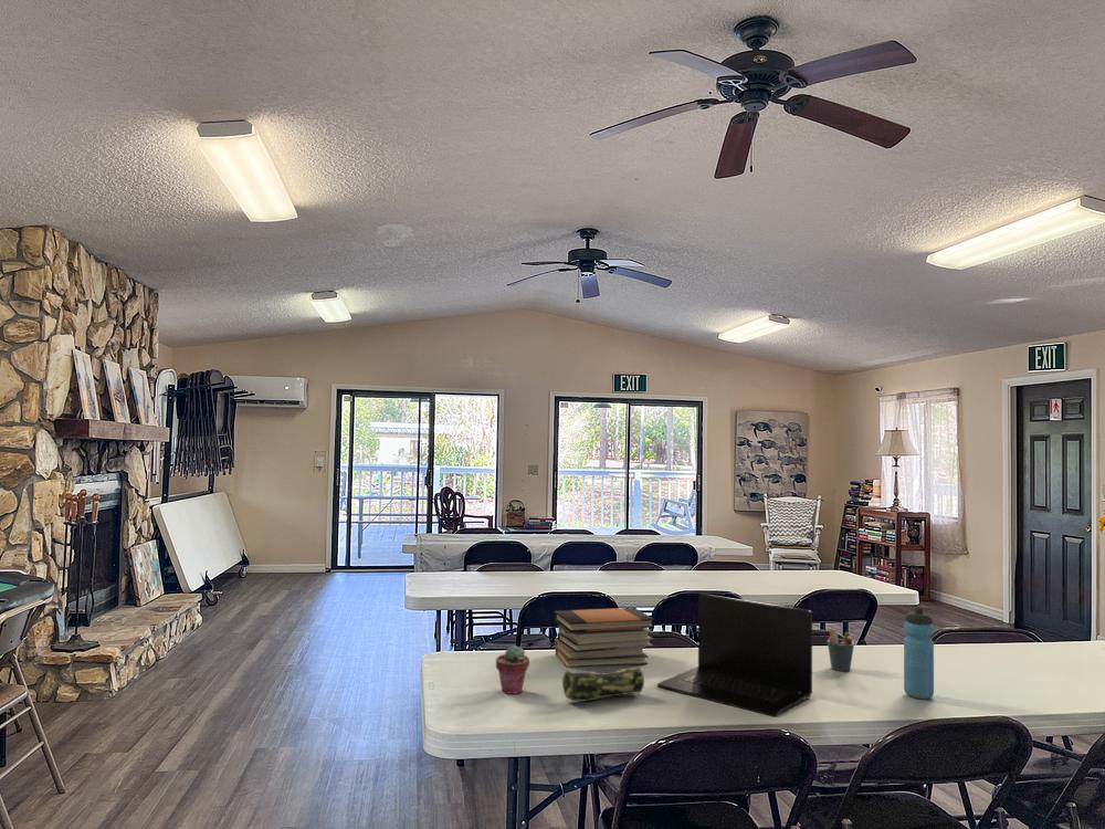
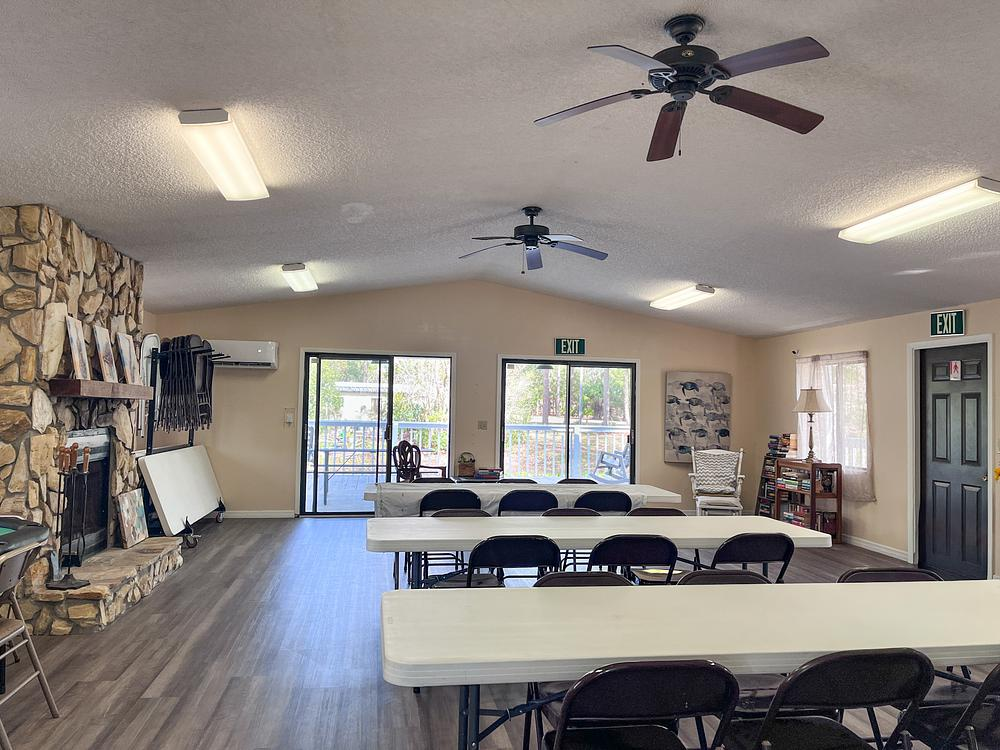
- potted succulent [495,644,530,695]
- pen holder [827,628,855,672]
- laptop [656,592,813,717]
- book stack [554,607,655,669]
- water bottle [903,606,935,700]
- pencil case [561,664,645,702]
